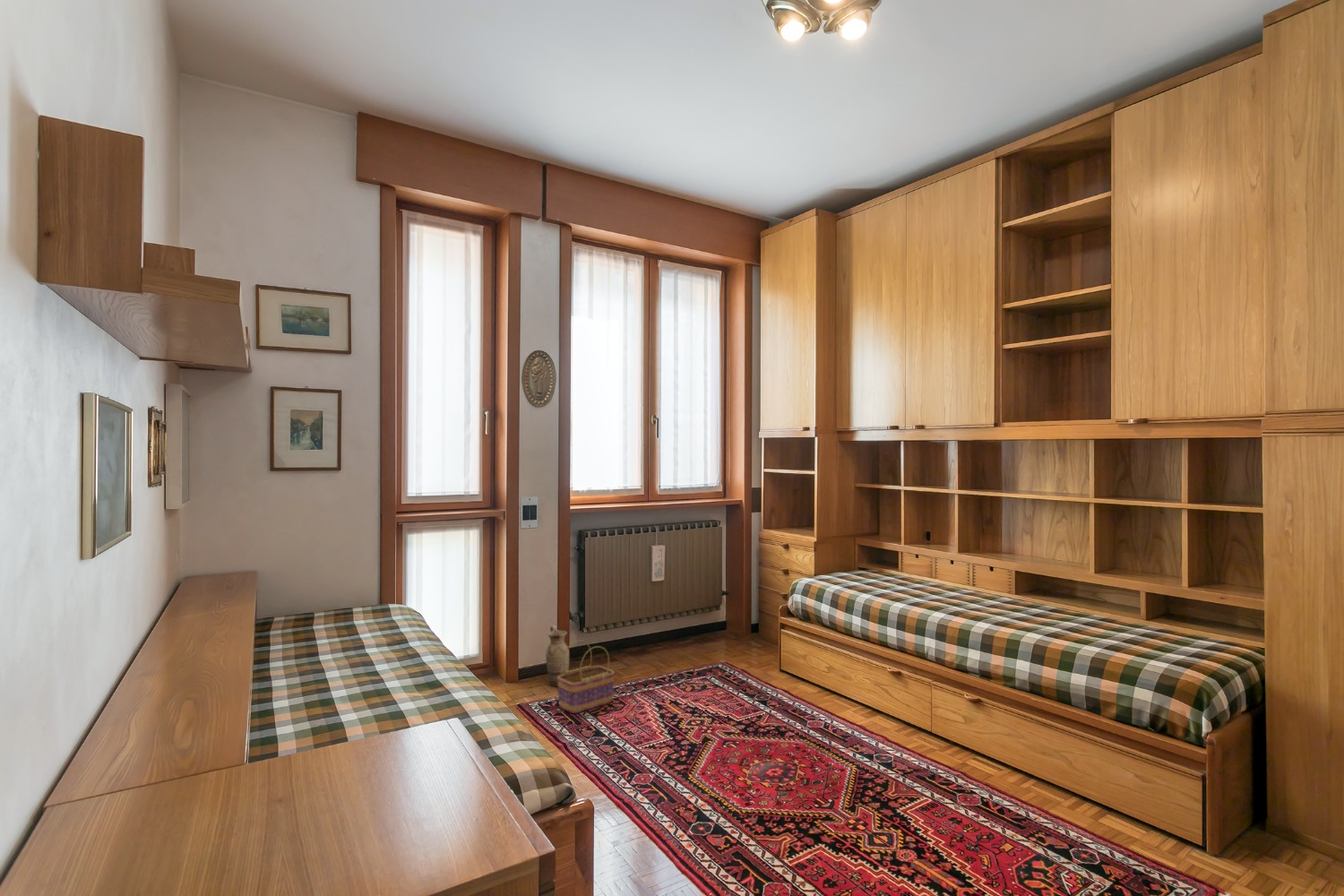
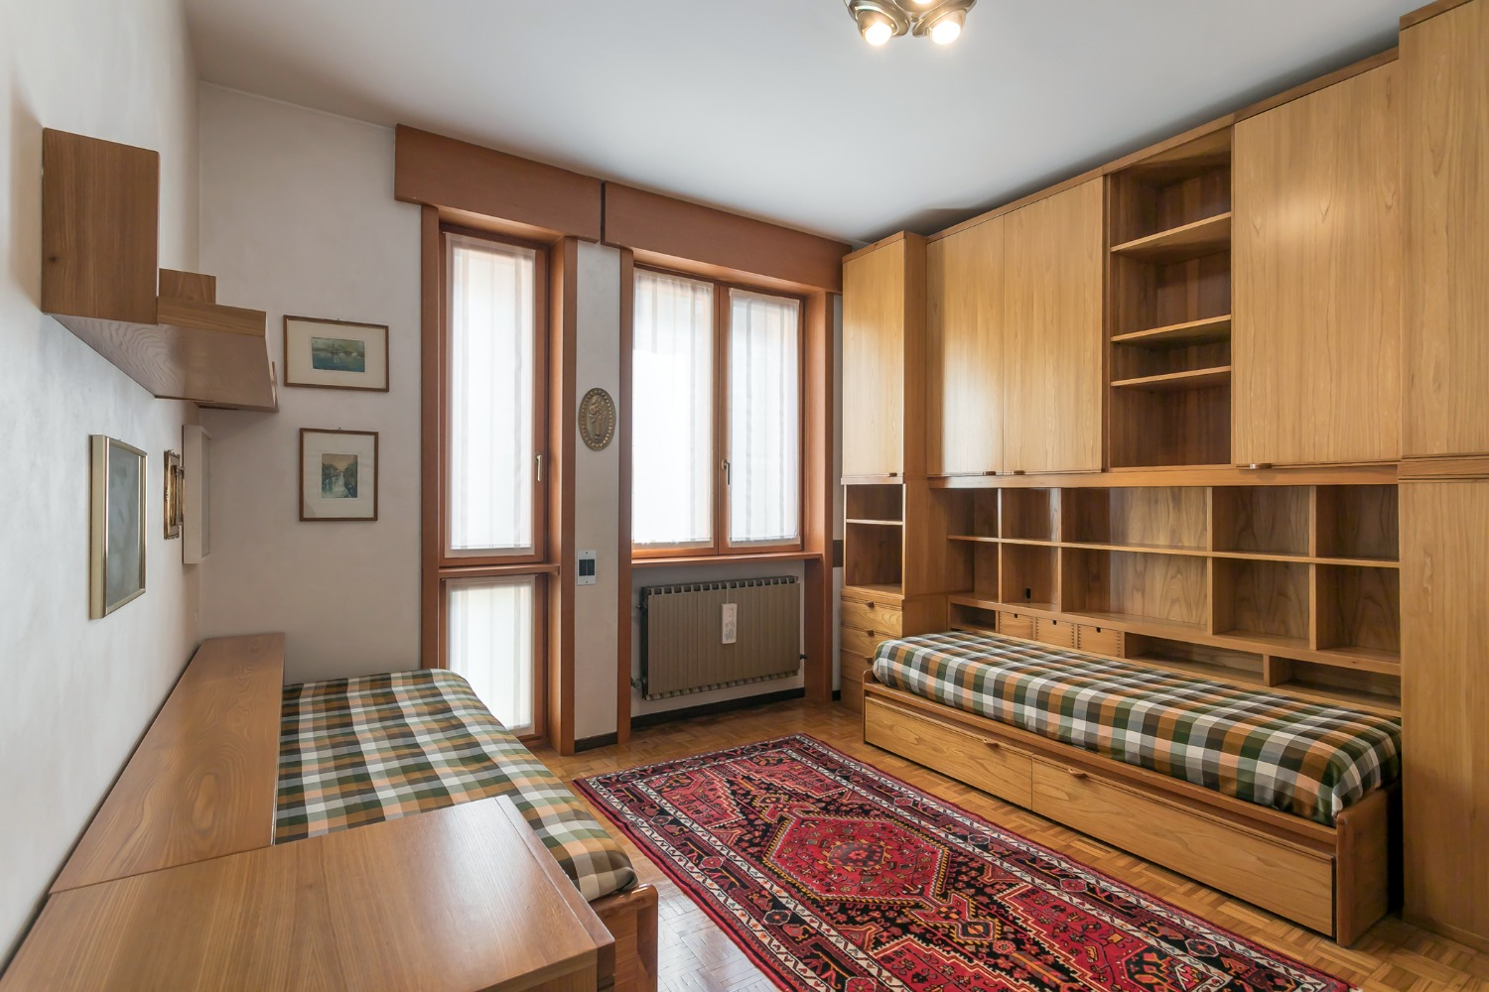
- basket [557,640,616,714]
- ceramic jug [545,625,570,687]
